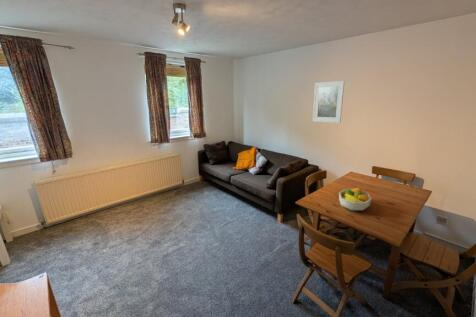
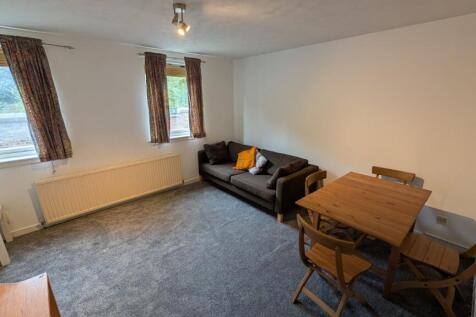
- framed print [312,80,346,124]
- fruit bowl [338,187,372,211]
